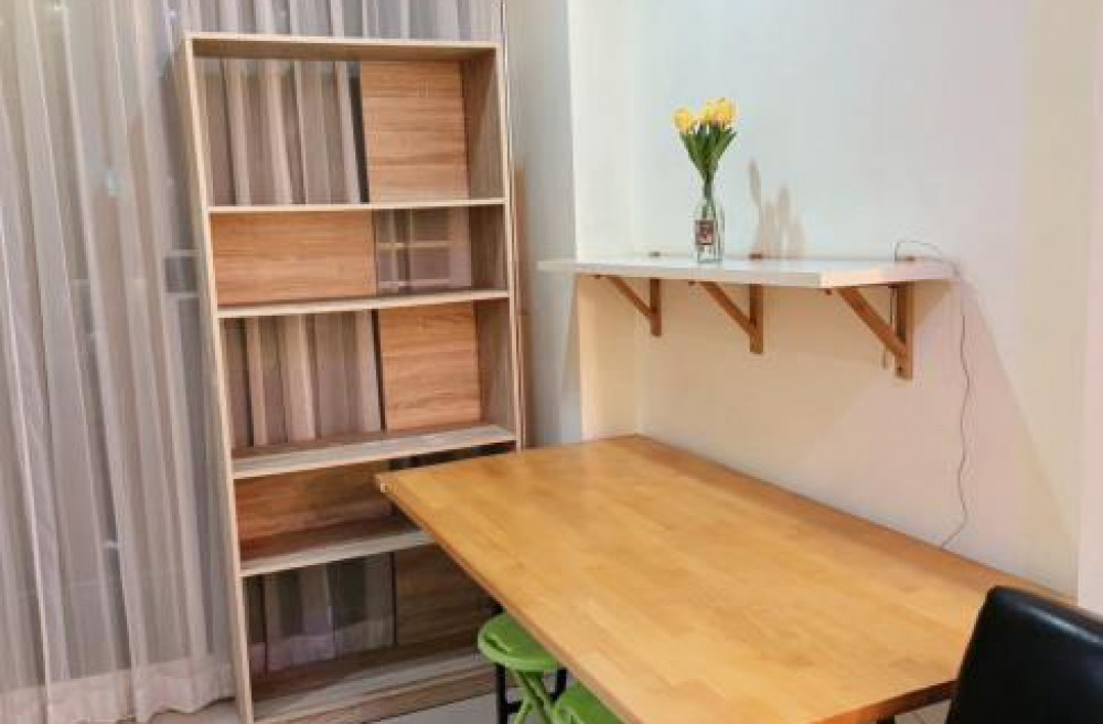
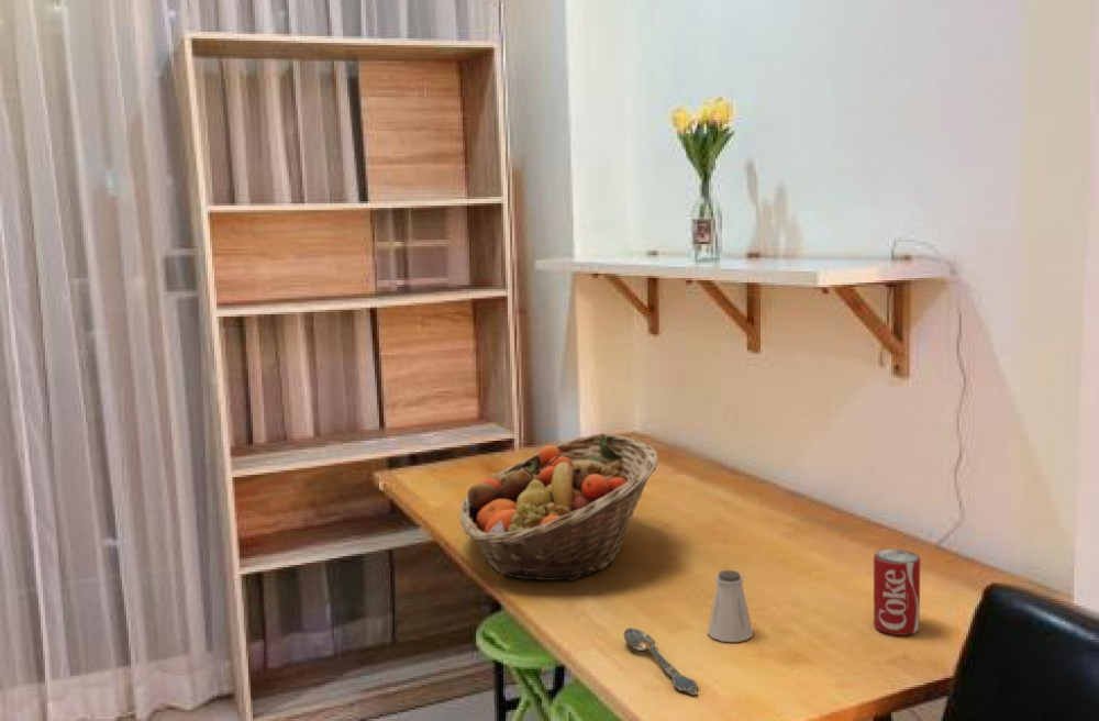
+ fruit basket [458,432,659,581]
+ saltshaker [707,569,754,643]
+ spoon [623,628,699,696]
+ beverage can [873,548,921,636]
